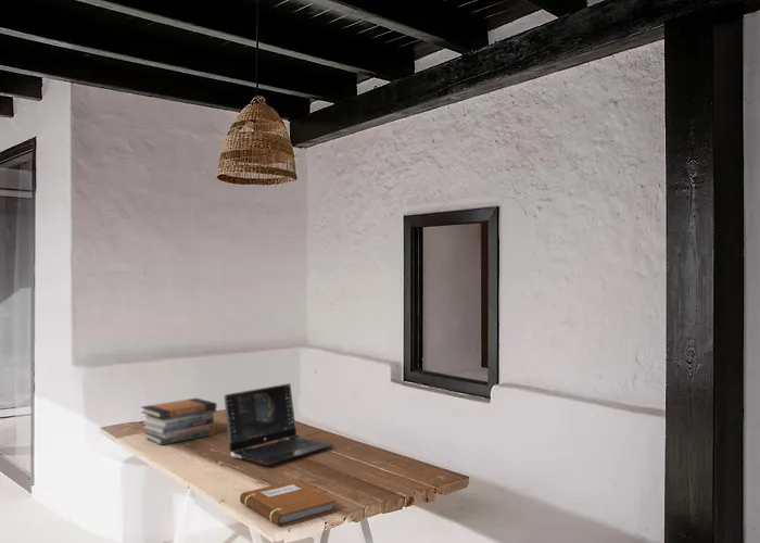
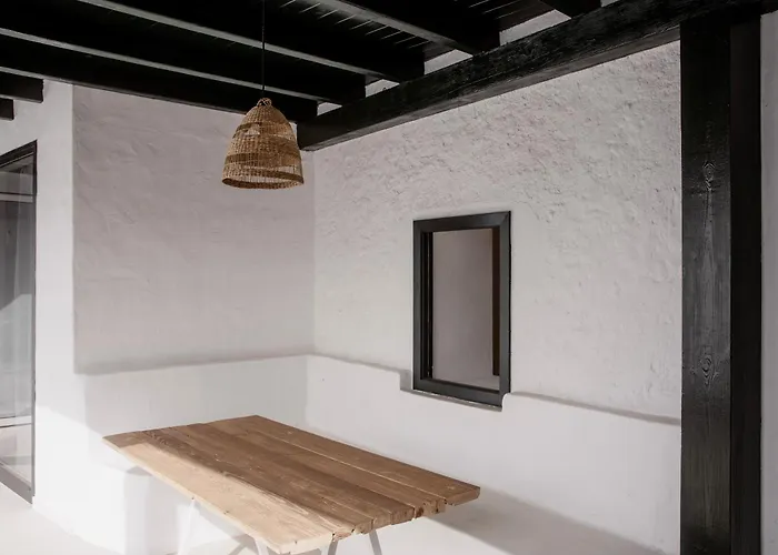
- book stack [140,397,218,446]
- laptop computer [223,382,334,466]
- notebook [239,479,338,528]
